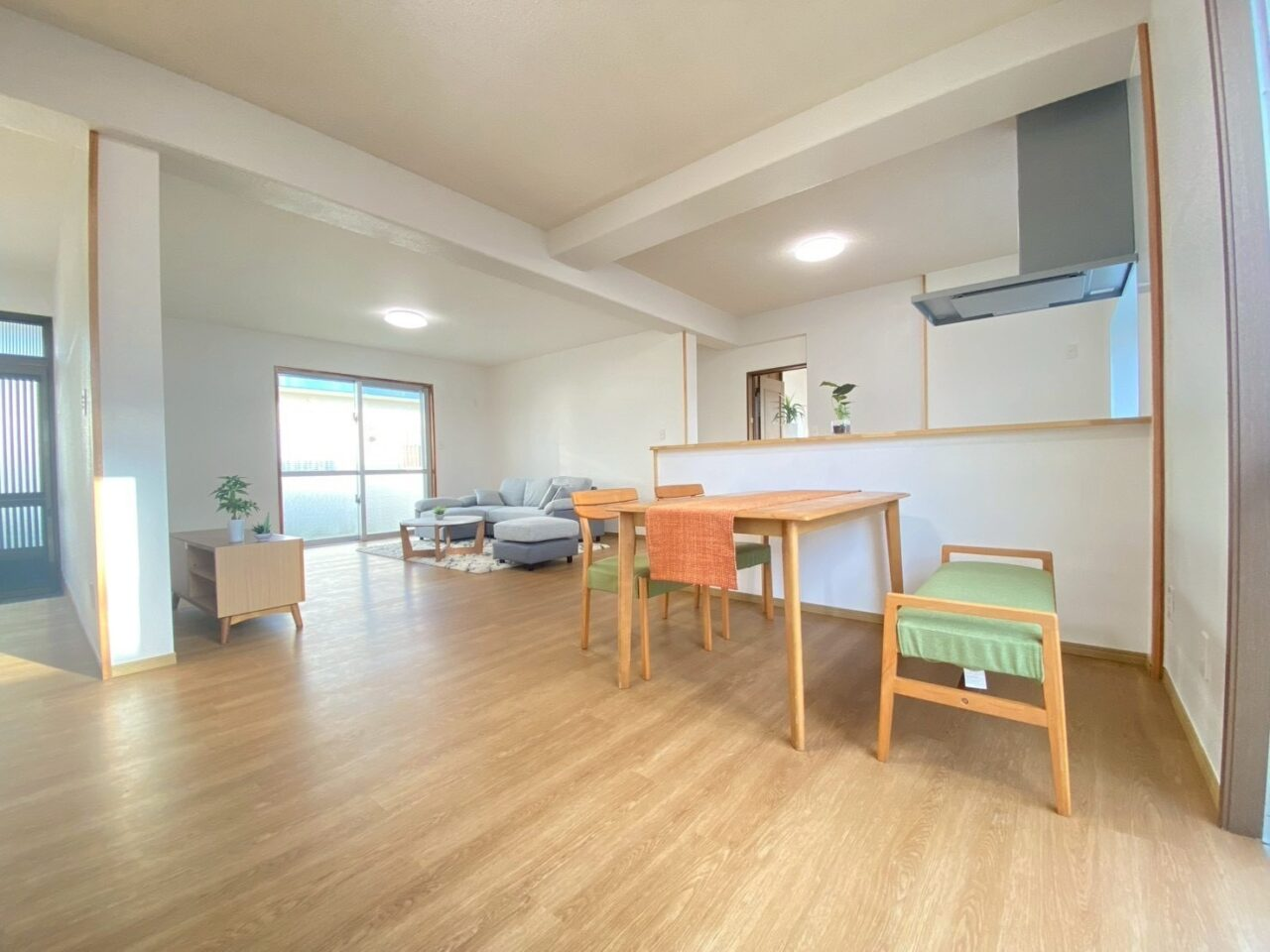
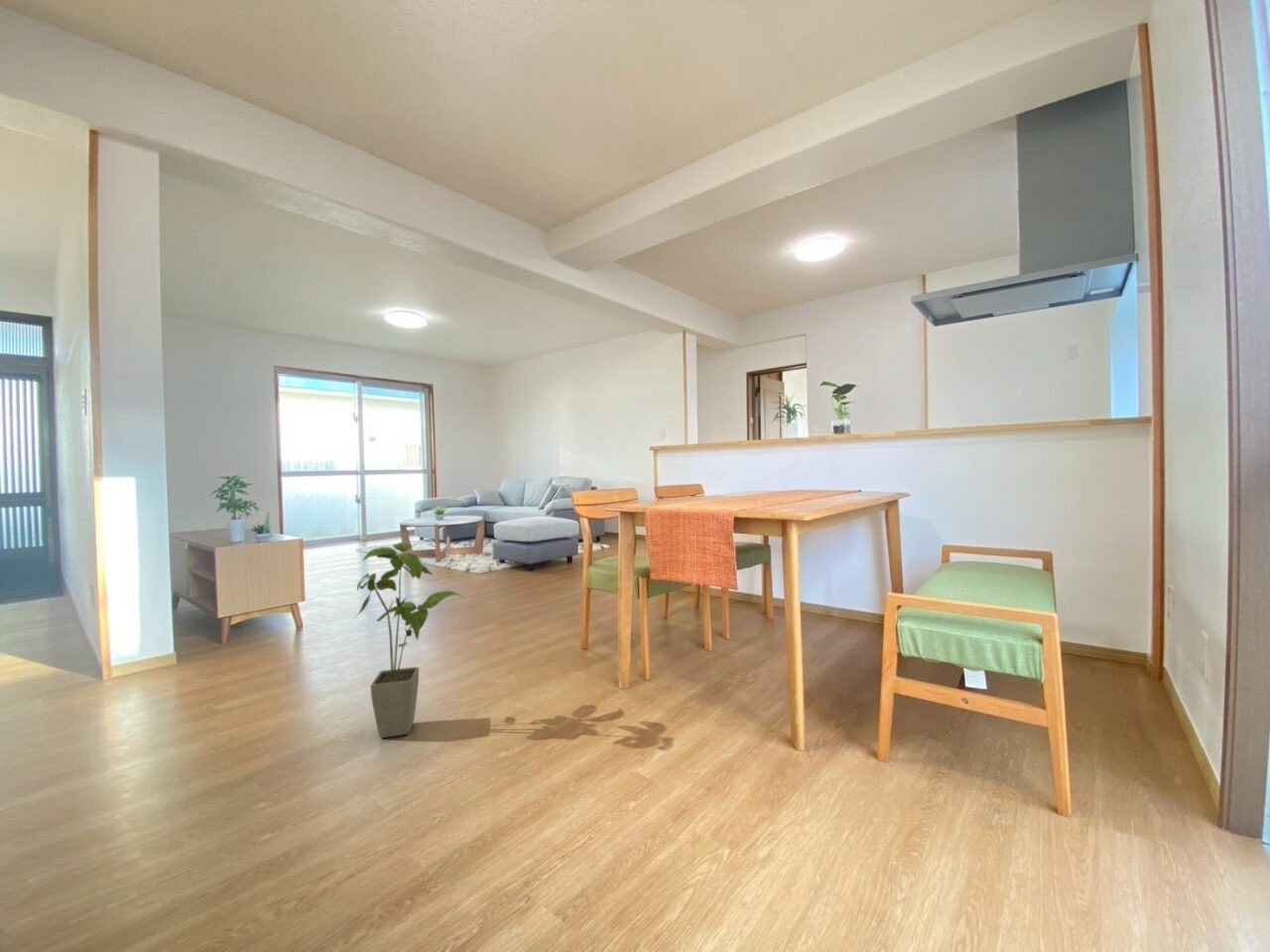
+ house plant [355,541,463,739]
